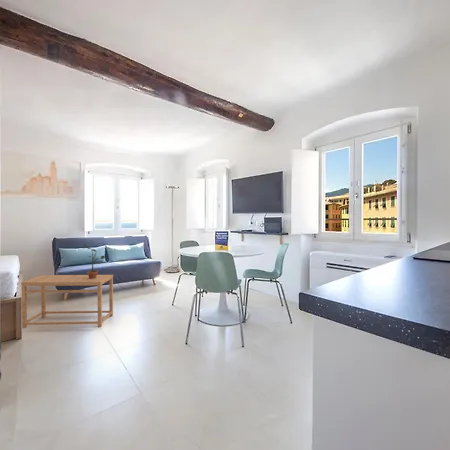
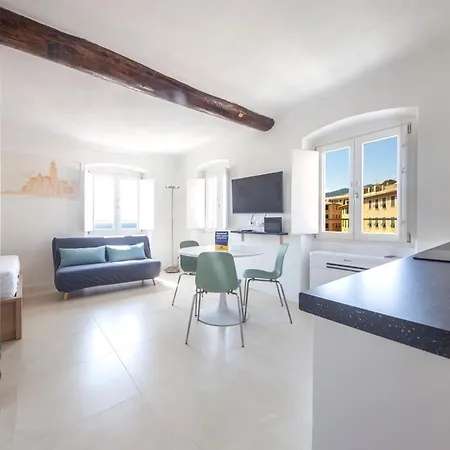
- potted plant [83,244,106,279]
- side table [20,274,114,329]
